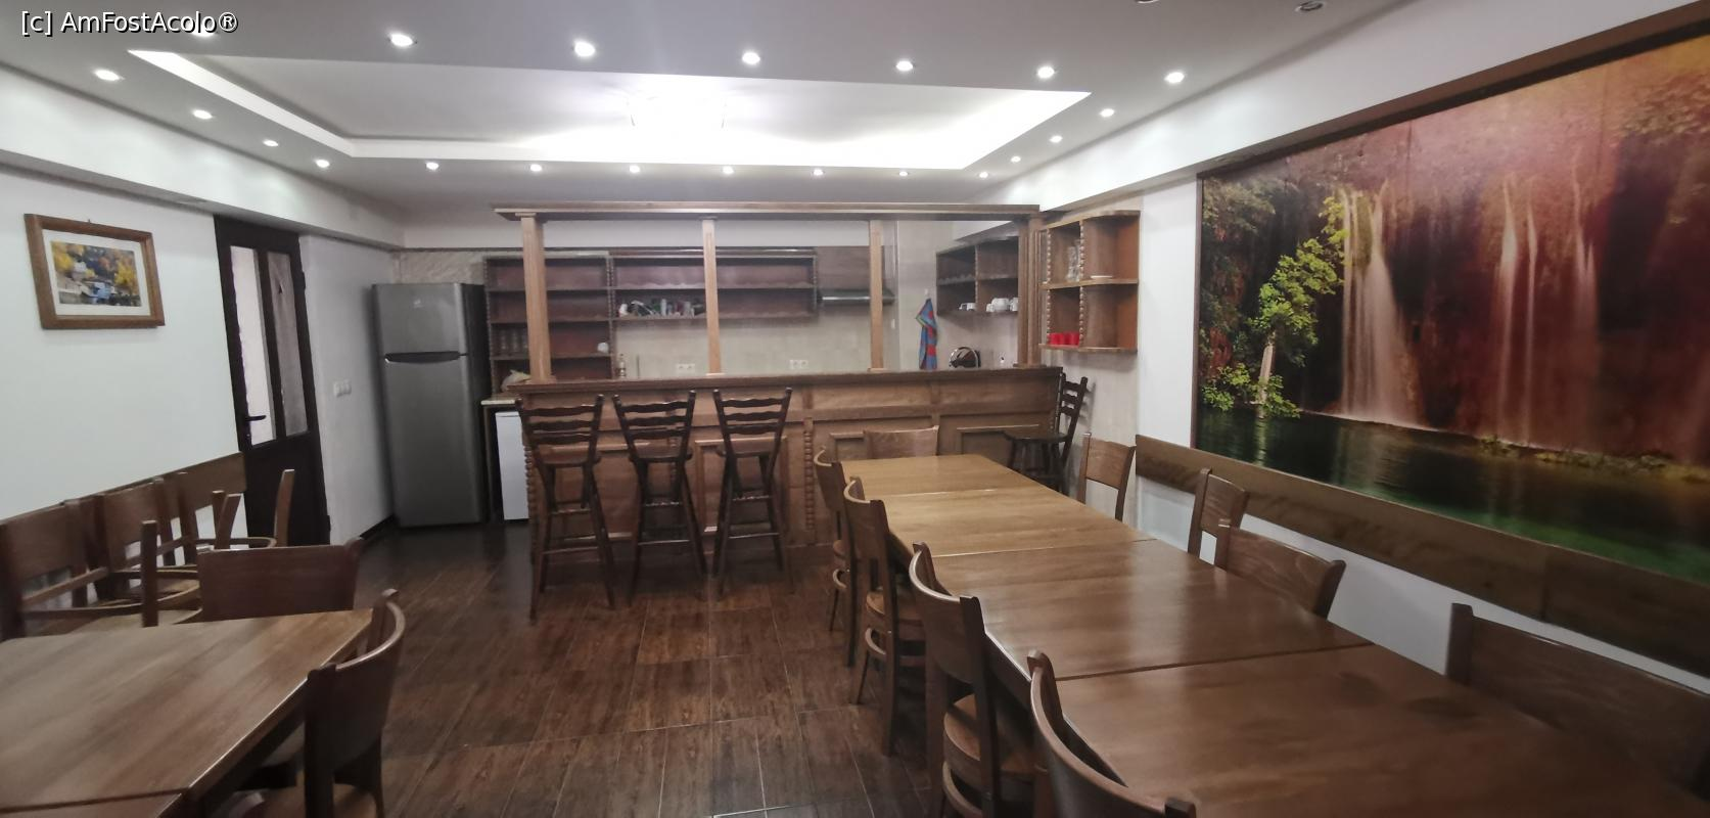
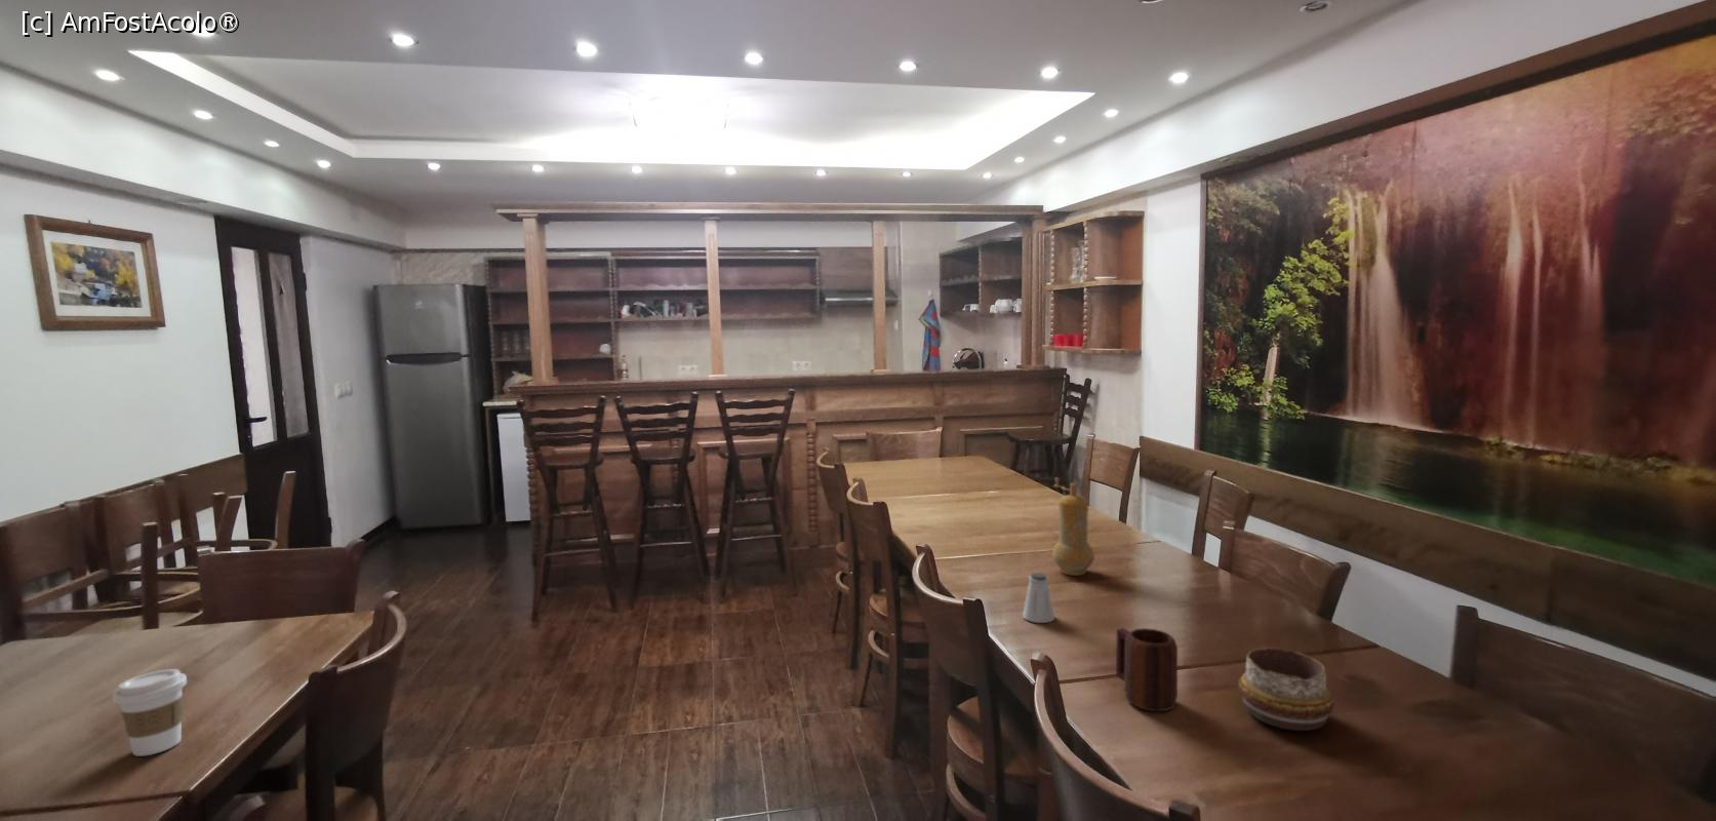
+ coffee cup [112,668,188,758]
+ mug [1115,627,1179,713]
+ pepper mill [1052,477,1095,577]
+ saltshaker [1021,571,1055,624]
+ decorative bowl [1237,648,1334,731]
